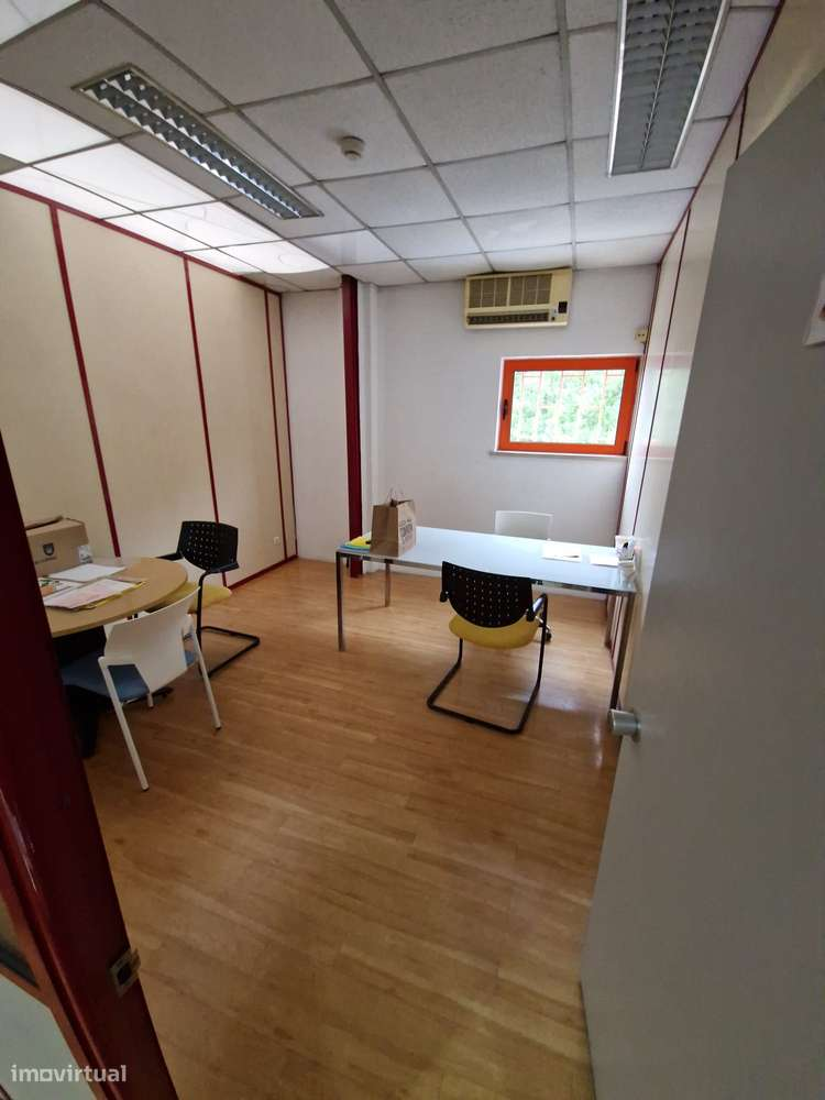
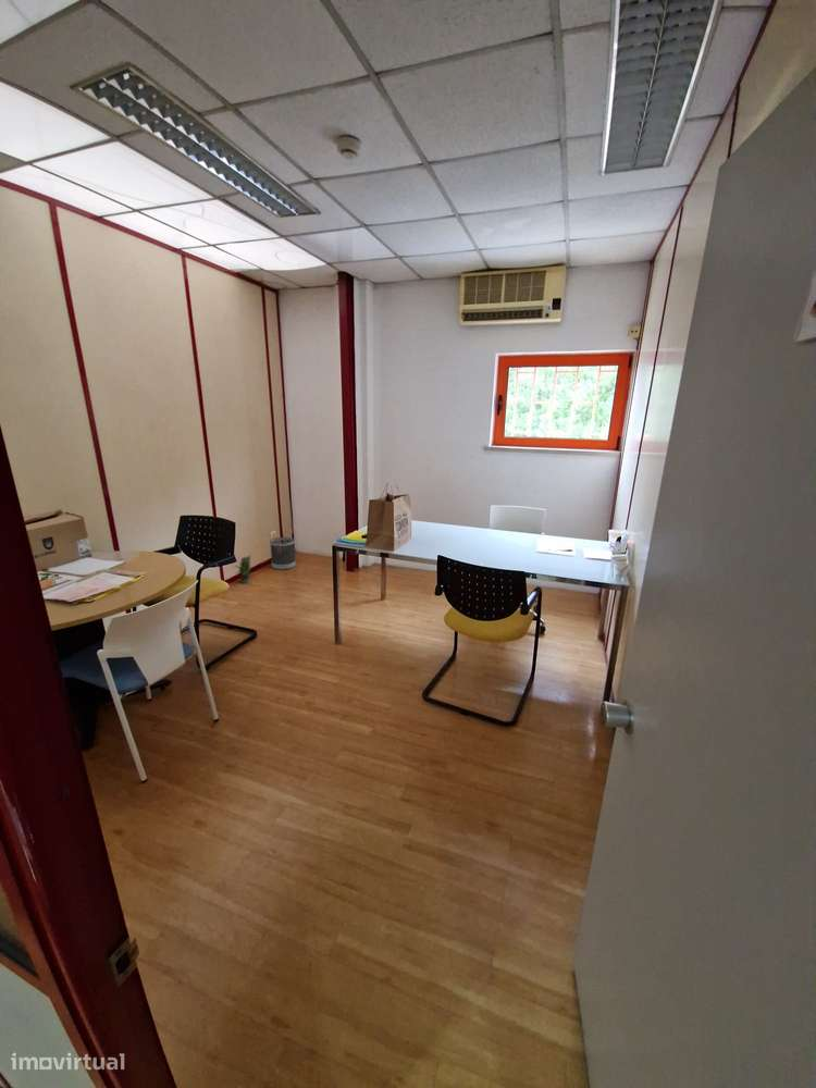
+ wastebasket [269,536,297,571]
+ potted plant [233,553,252,584]
